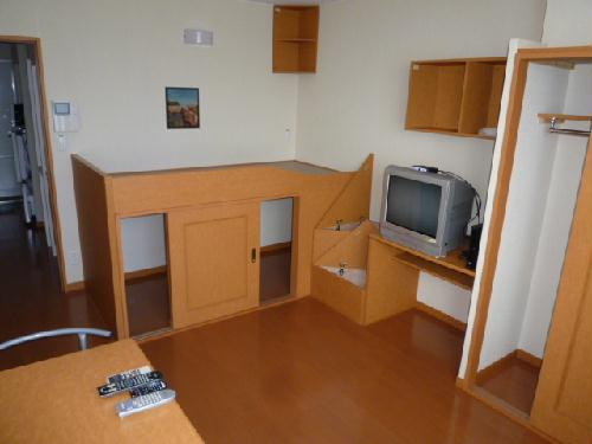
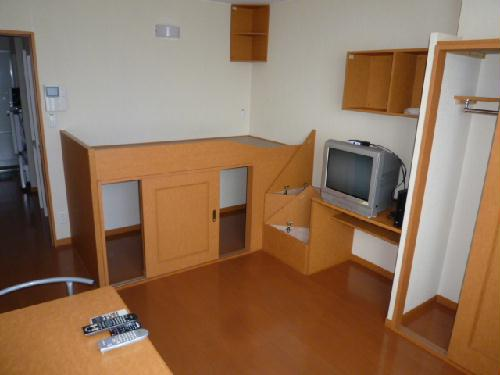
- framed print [163,85,201,130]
